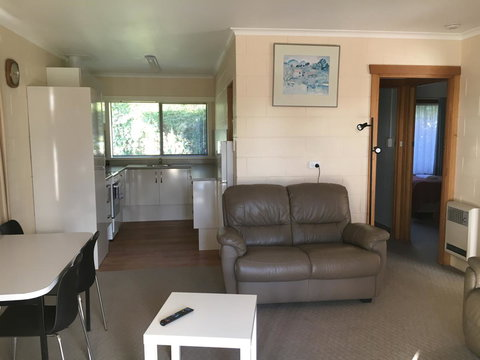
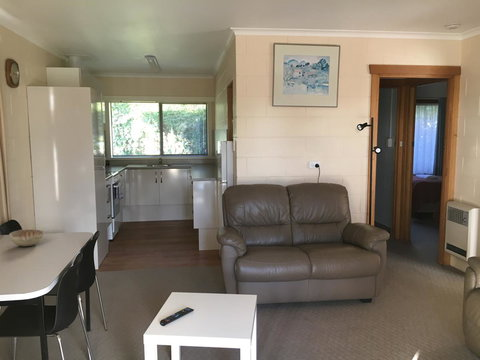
+ decorative bowl [8,228,45,247]
